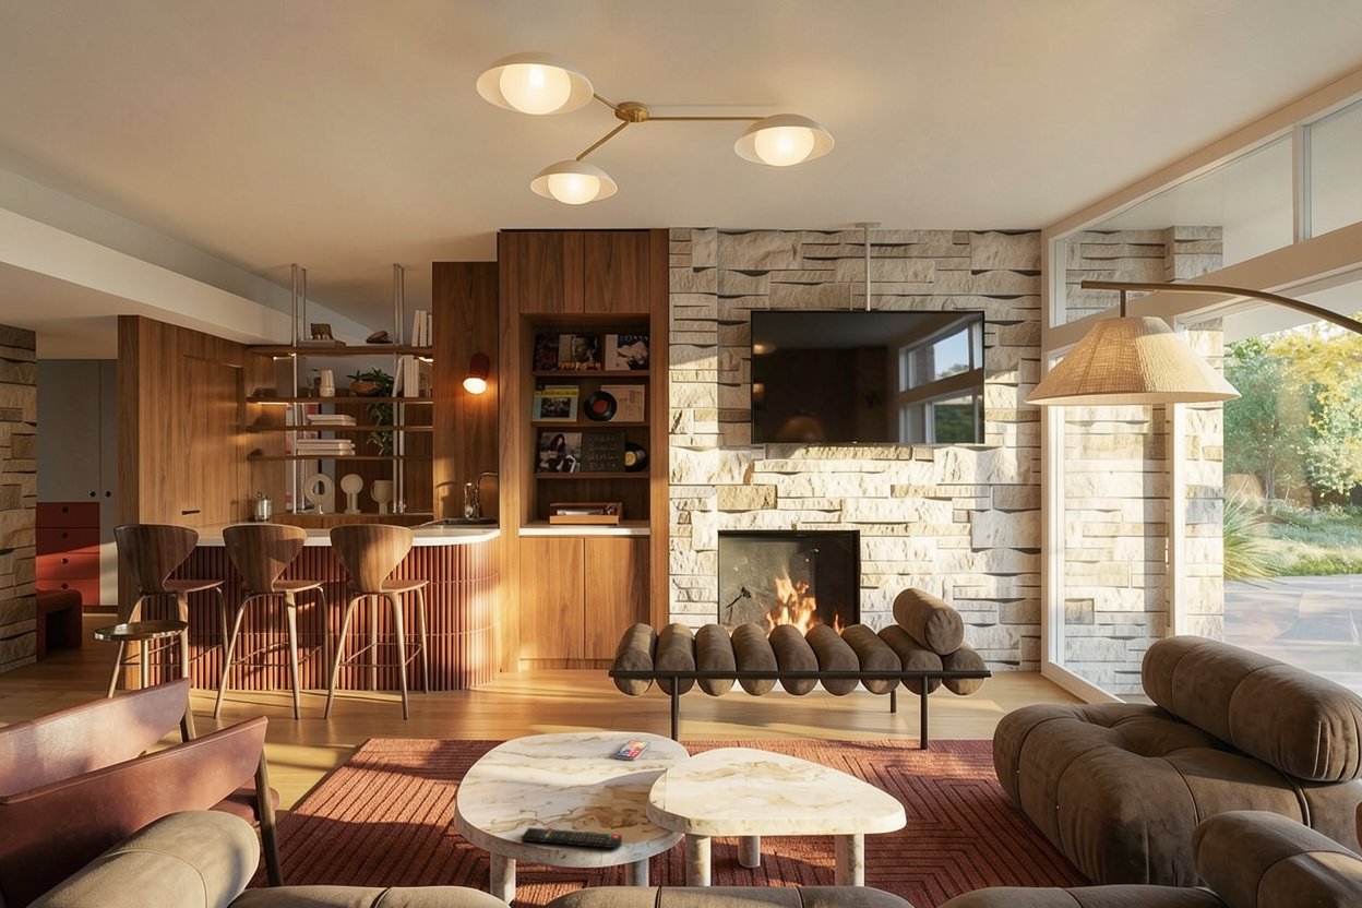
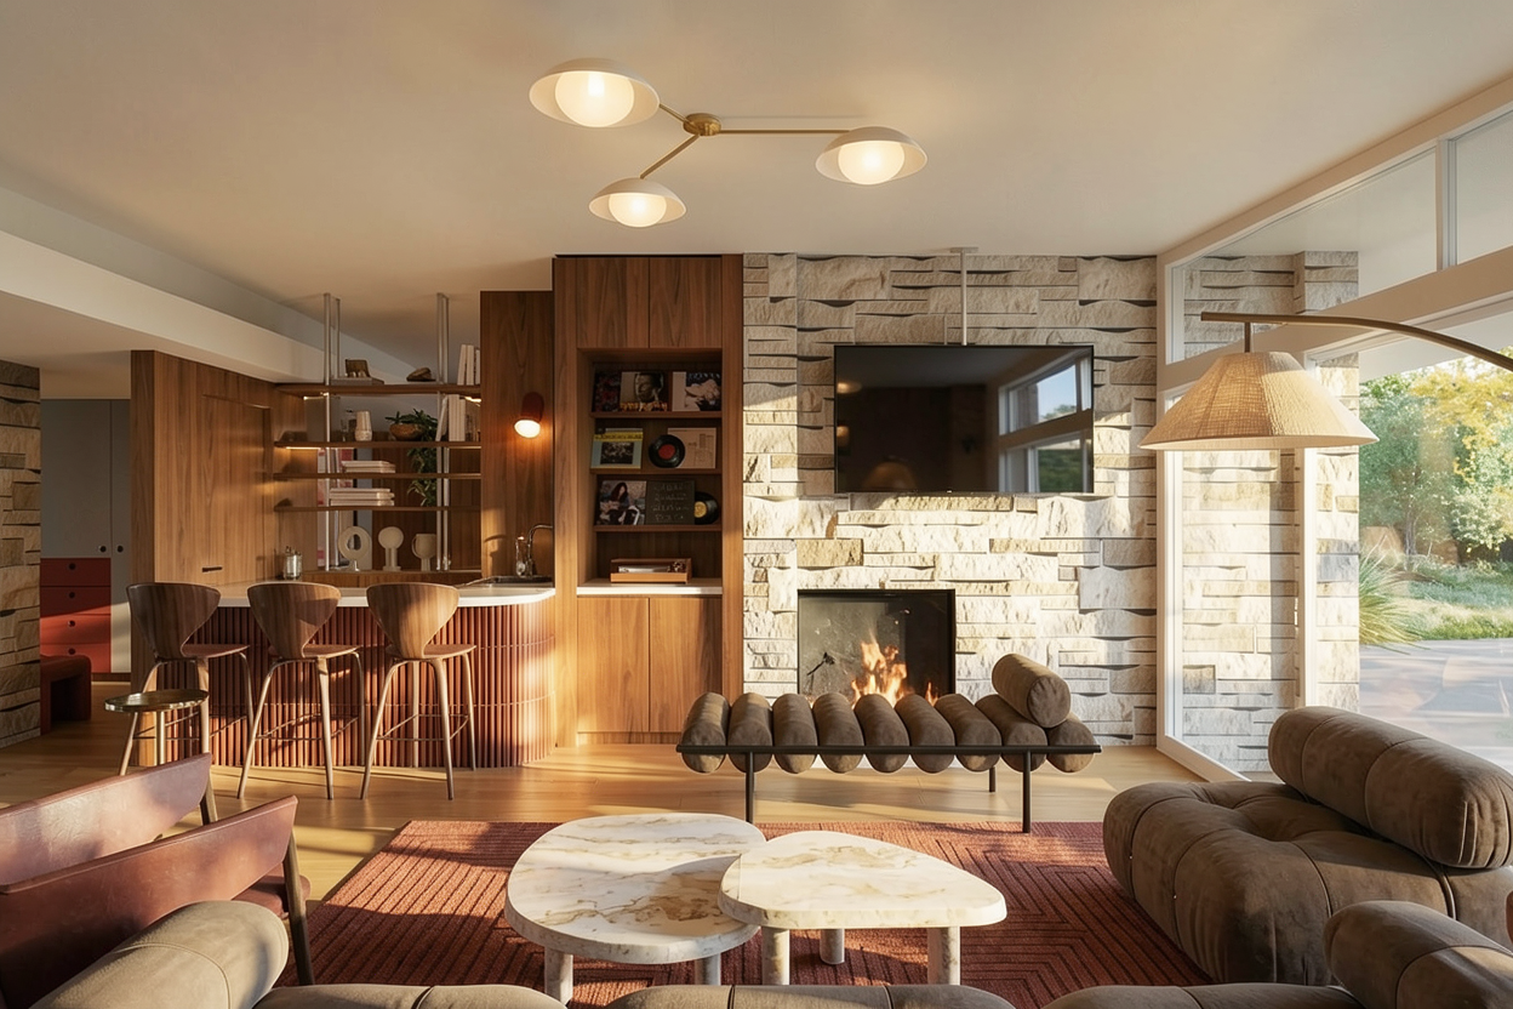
- smartphone [613,739,652,762]
- remote control [519,826,623,849]
